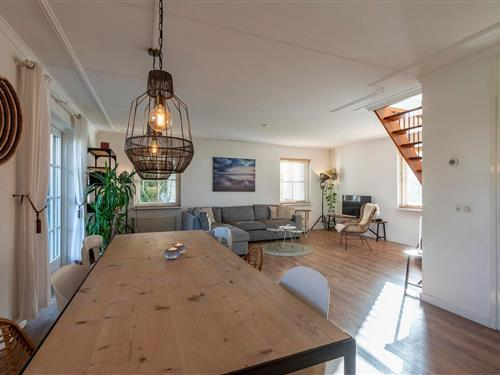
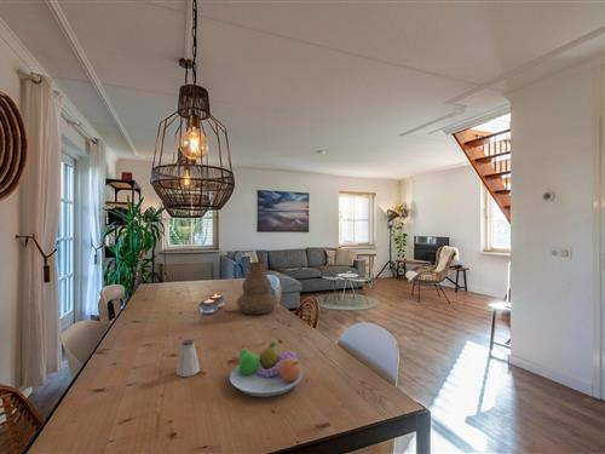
+ fruit bowl [229,341,304,398]
+ saltshaker [175,339,201,378]
+ vase [236,260,278,316]
